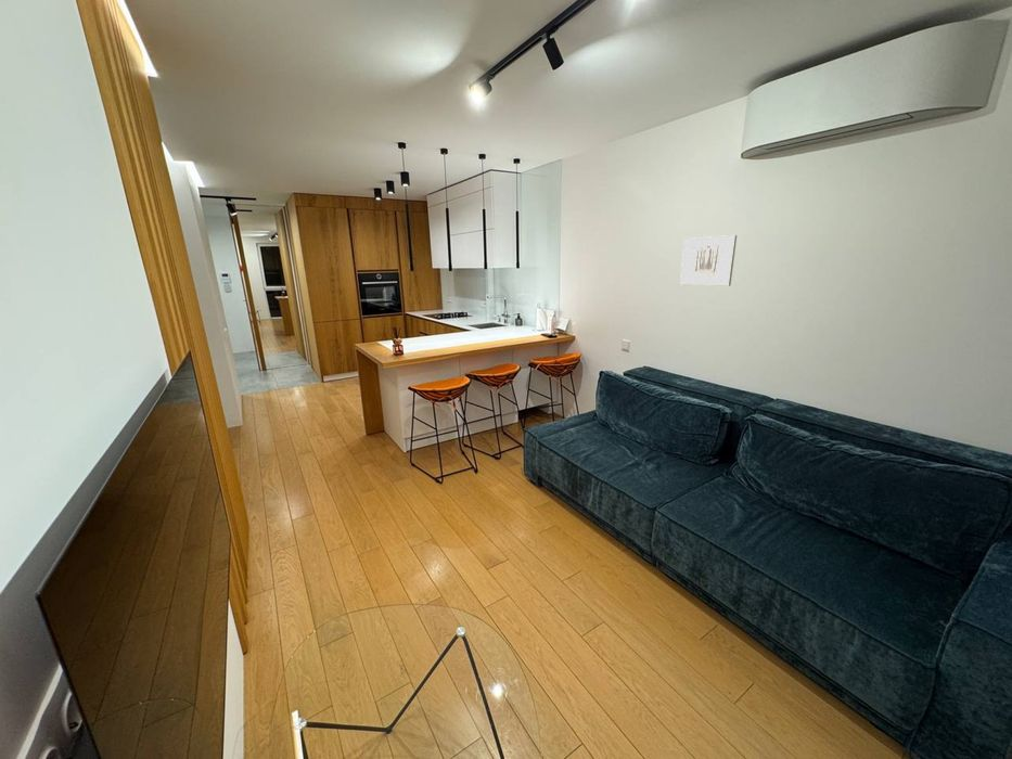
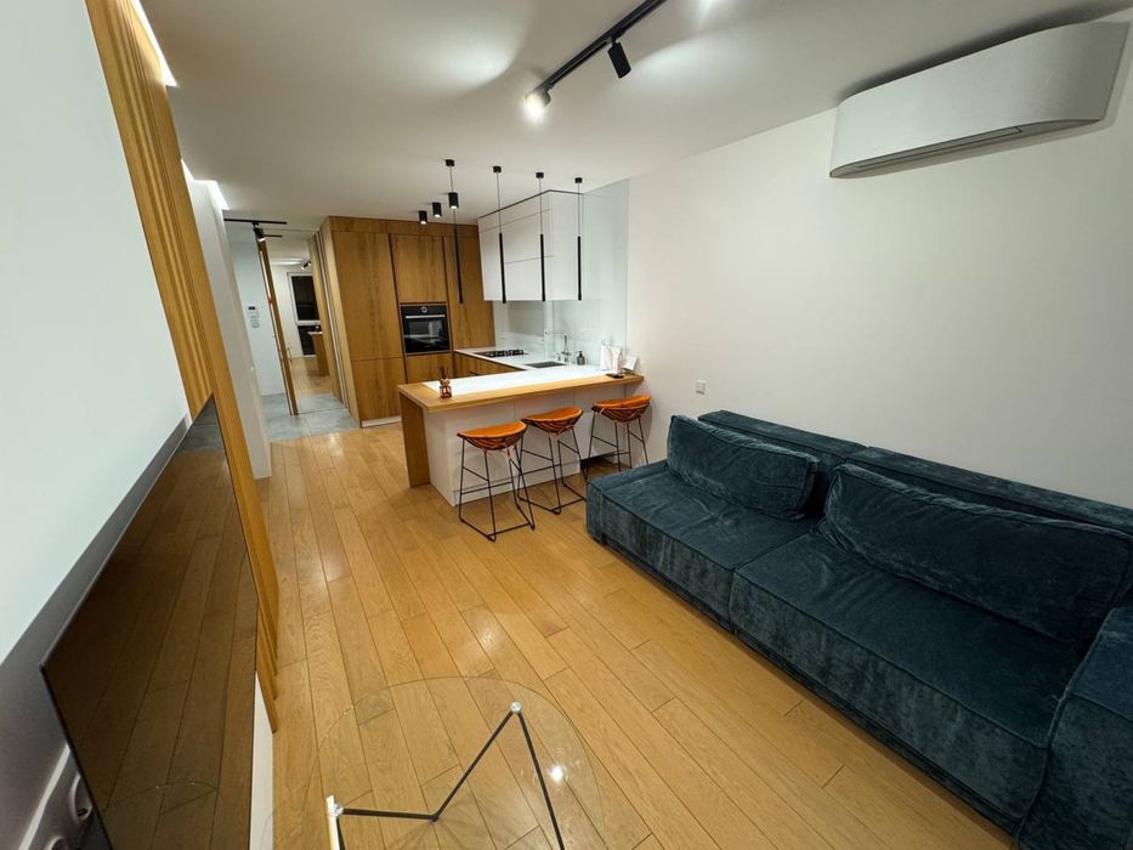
- wall art [679,234,738,287]
